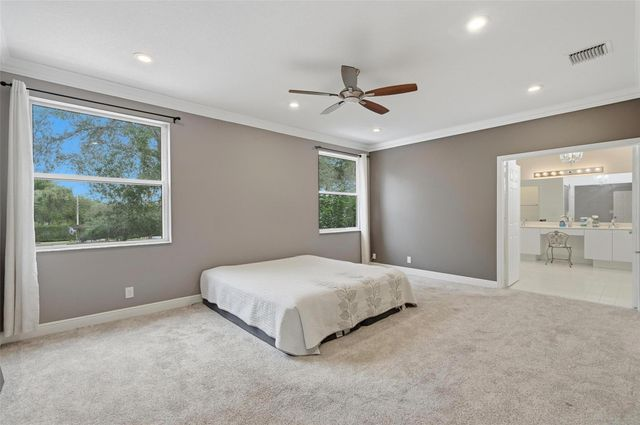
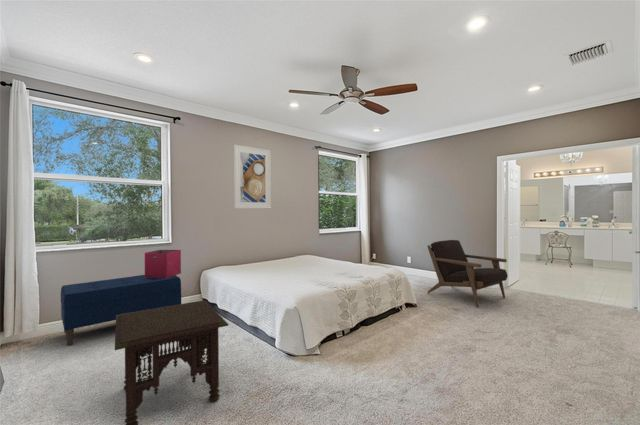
+ armchair [426,239,509,308]
+ storage bin [144,249,182,278]
+ bench [60,274,182,347]
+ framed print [233,144,272,209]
+ side table [114,300,229,425]
